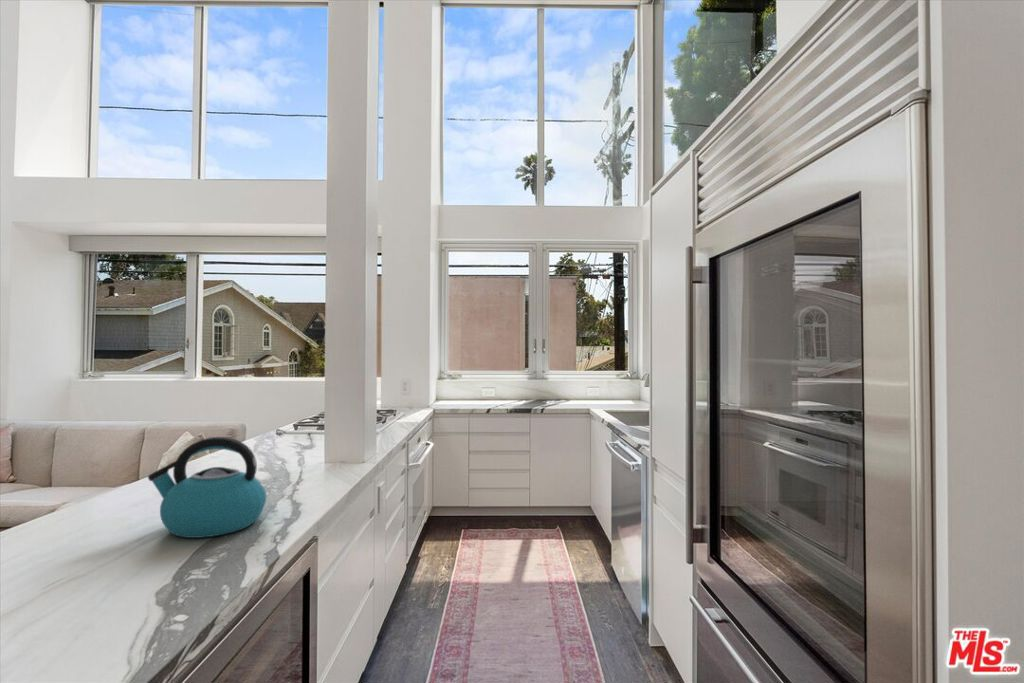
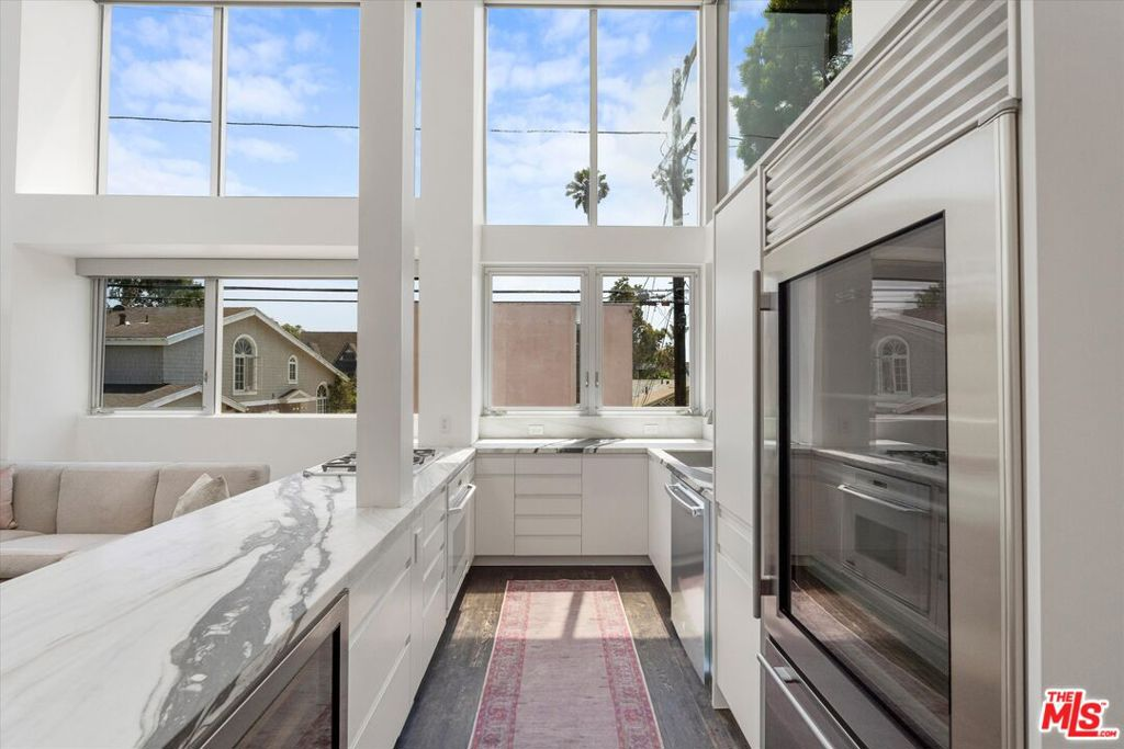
- kettle [147,436,267,539]
